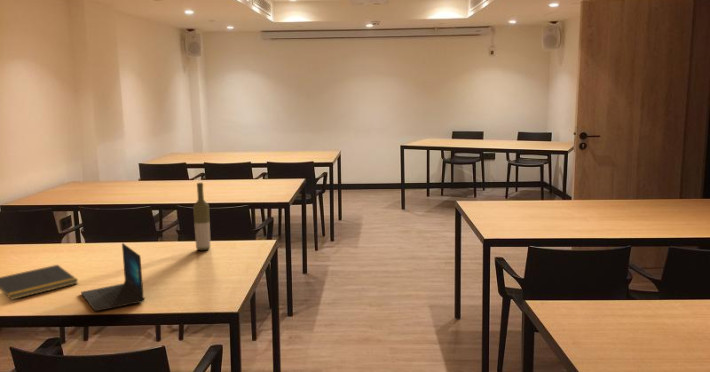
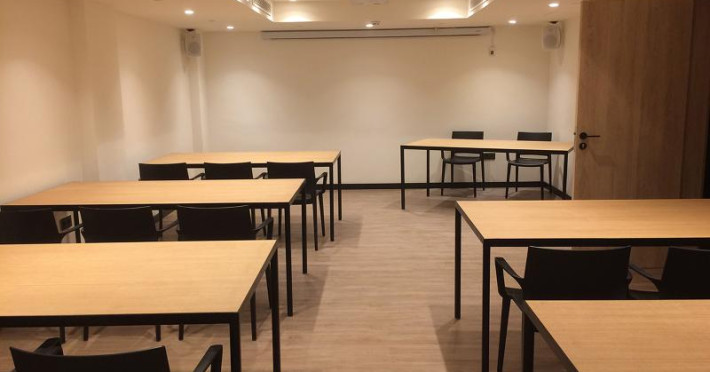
- laptop [80,242,146,312]
- bottle [192,182,211,251]
- notepad [0,264,79,301]
